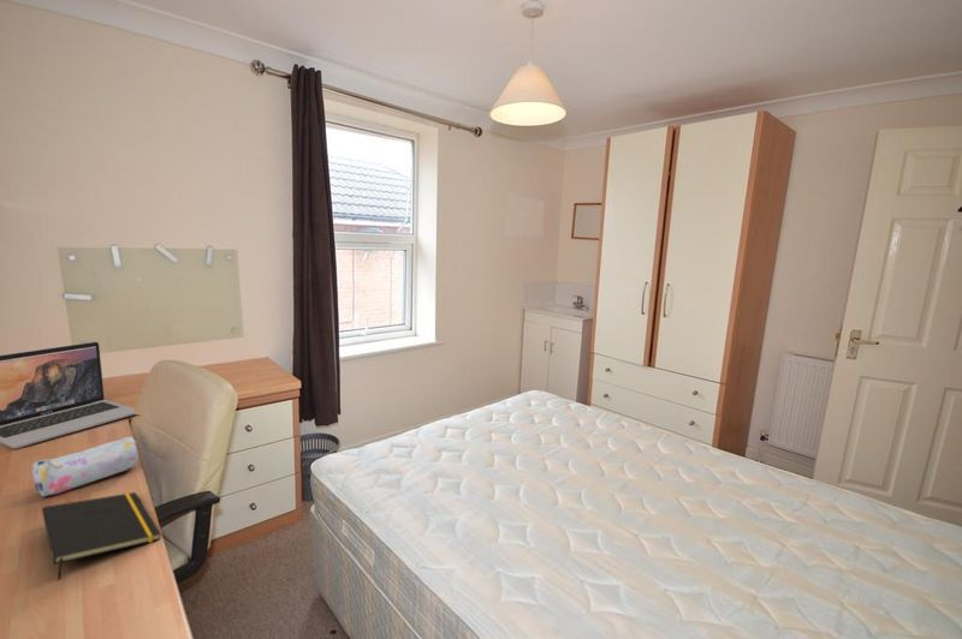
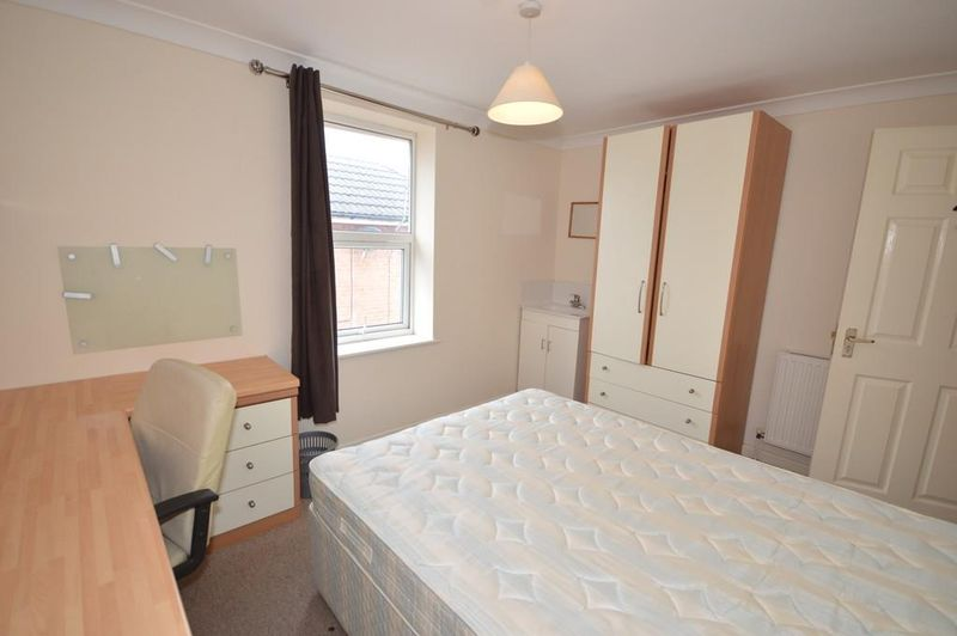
- laptop [0,341,136,449]
- notepad [41,491,161,581]
- pencil case [31,436,139,498]
